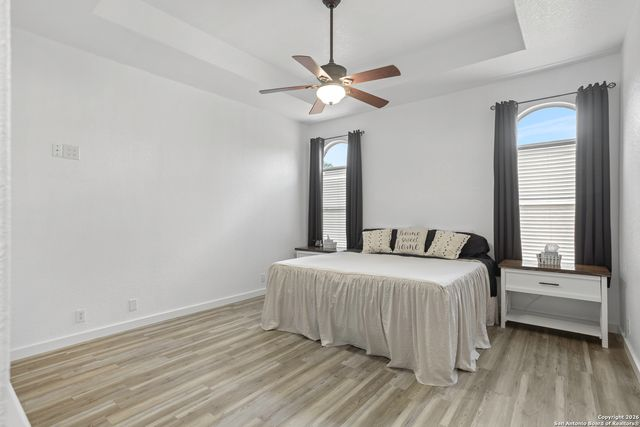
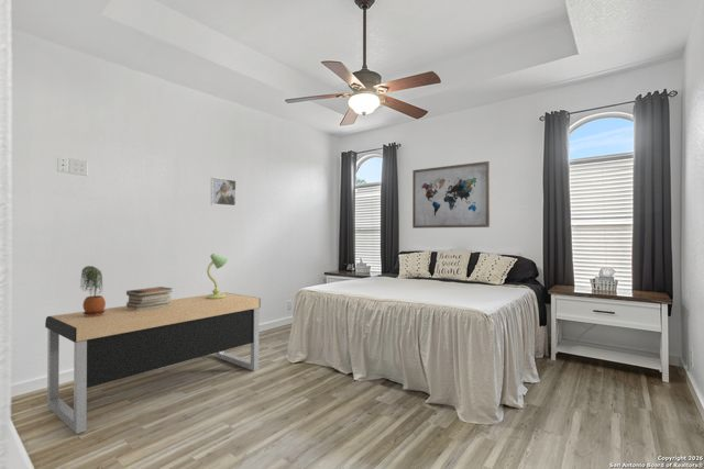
+ book stack [125,286,174,311]
+ table lamp [206,253,229,299]
+ wall art [411,160,491,230]
+ desk [44,291,262,435]
+ potted plant [79,265,107,316]
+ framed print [210,177,238,208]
